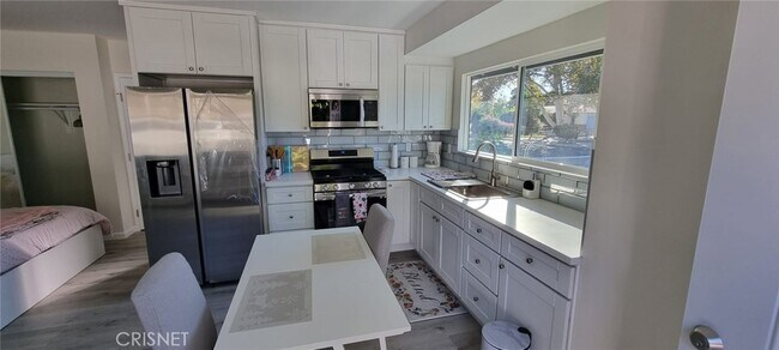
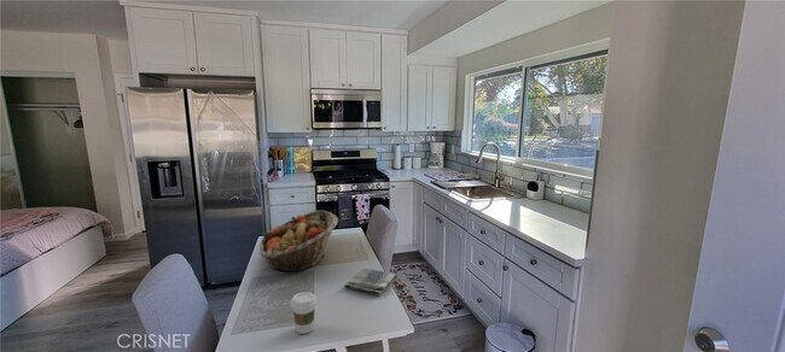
+ coffee cup [290,291,318,335]
+ fruit basket [258,209,339,272]
+ dish towel [344,268,399,297]
